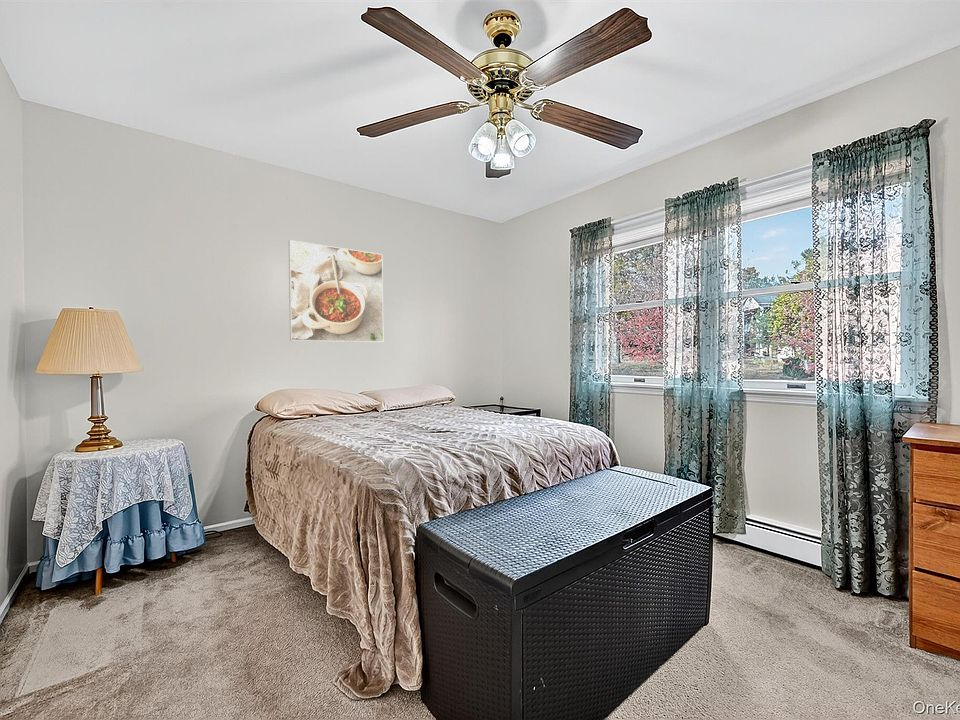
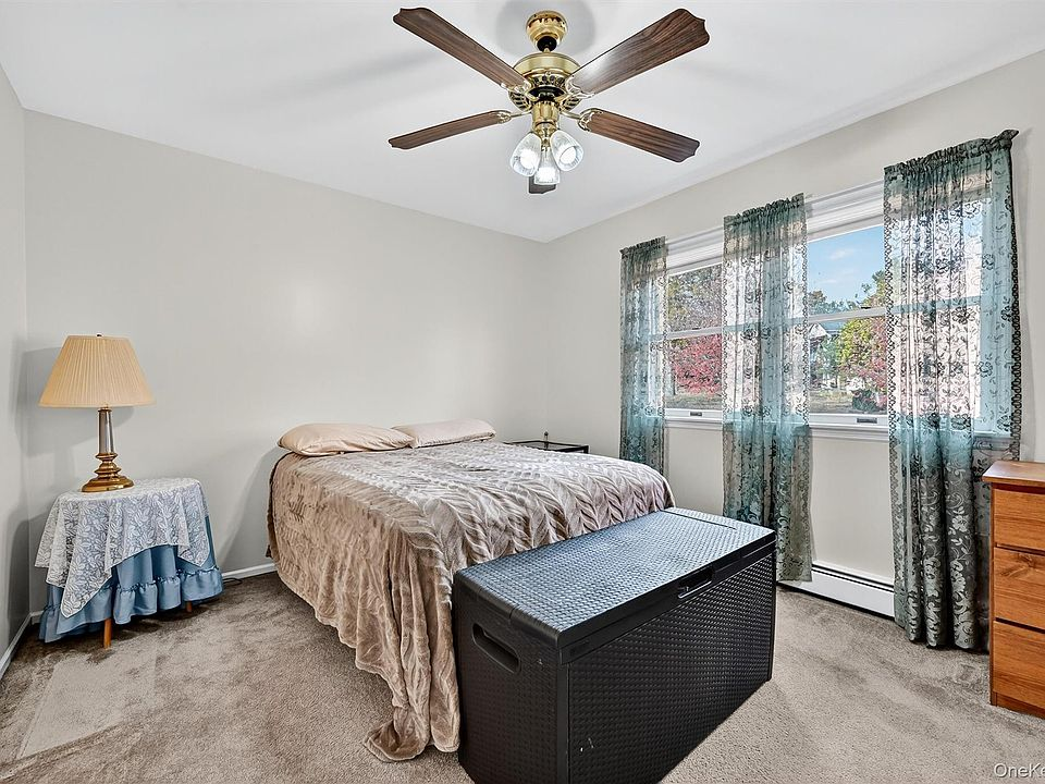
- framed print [288,239,384,343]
